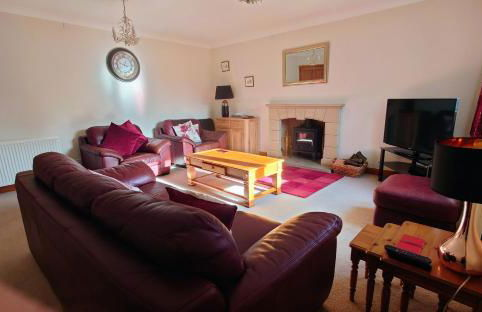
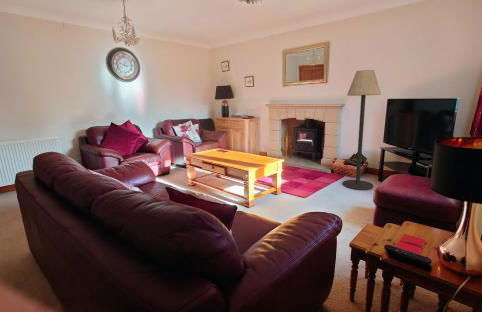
+ floor lamp [342,69,382,191]
